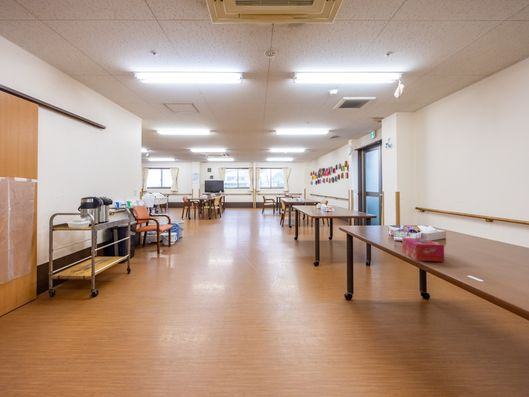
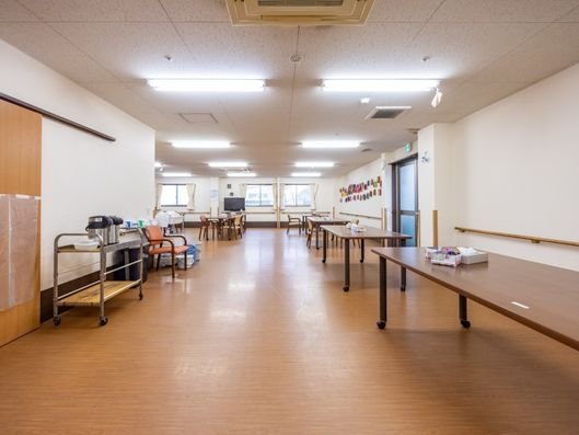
- tissue box [401,237,445,263]
